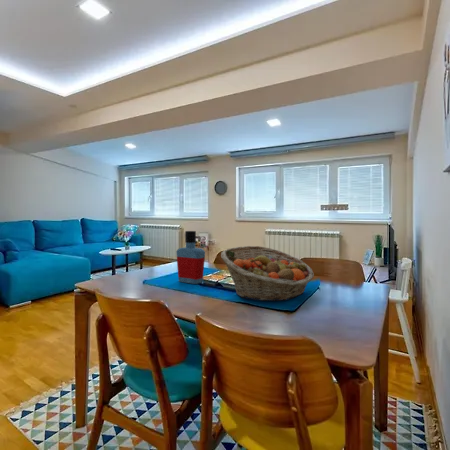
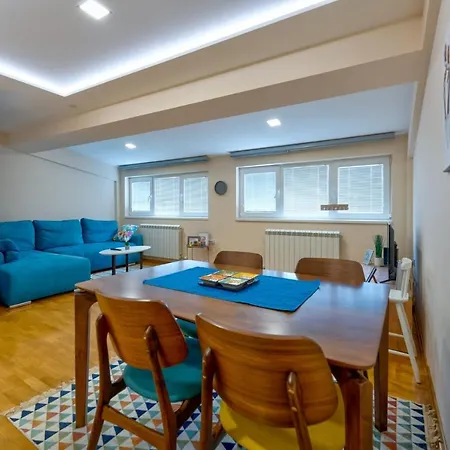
- bottle [175,230,206,285]
- fruit basket [220,245,315,302]
